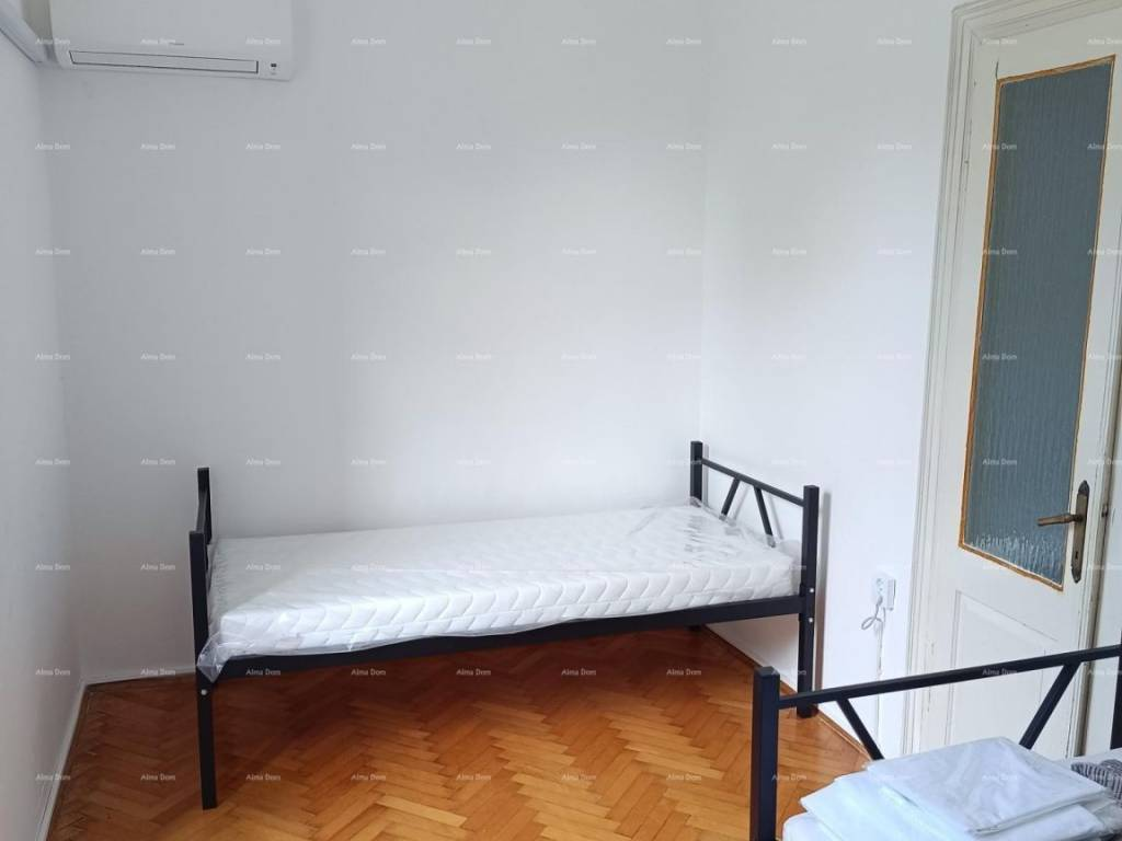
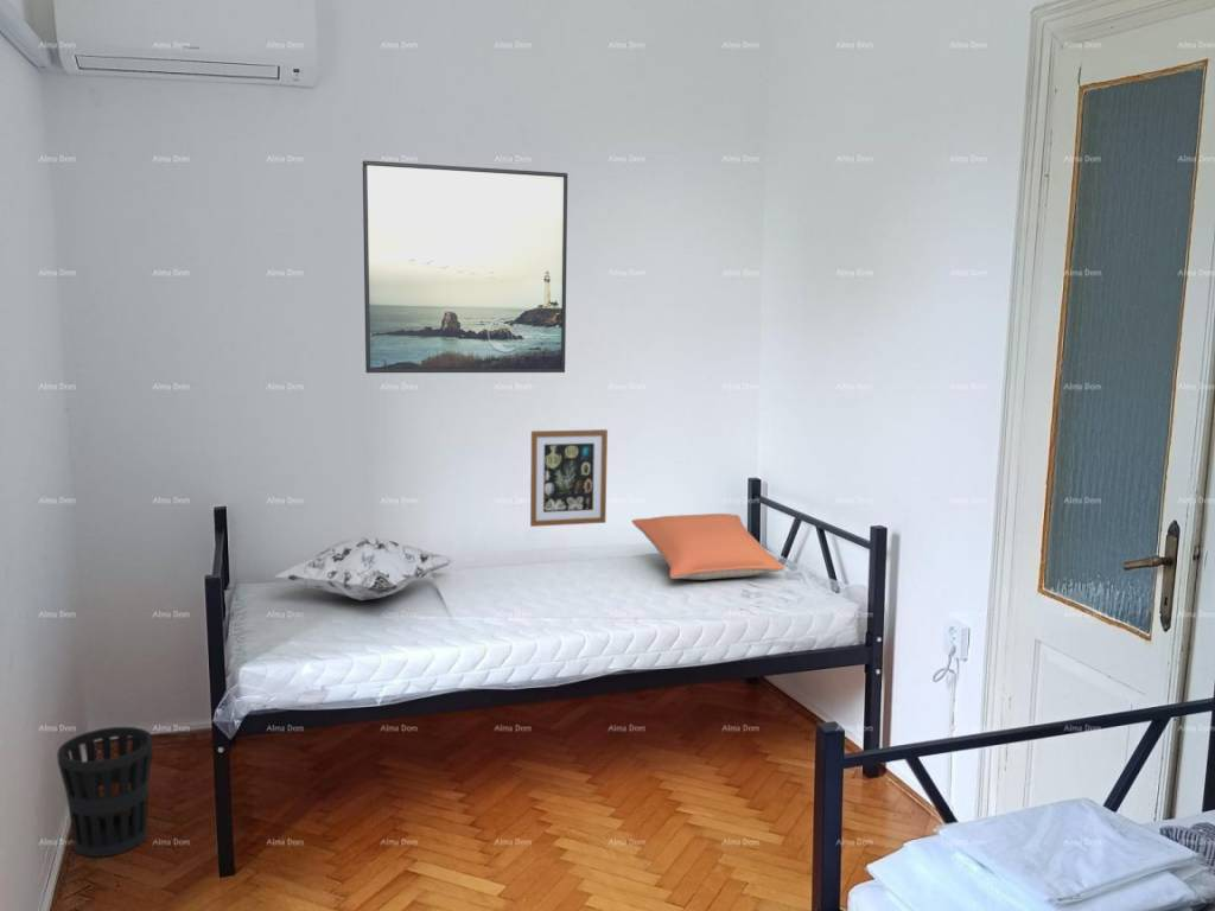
+ wastebasket [56,726,154,859]
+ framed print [362,160,568,374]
+ decorative pillow [273,536,454,601]
+ wall art [529,428,609,528]
+ pillow [631,512,785,581]
